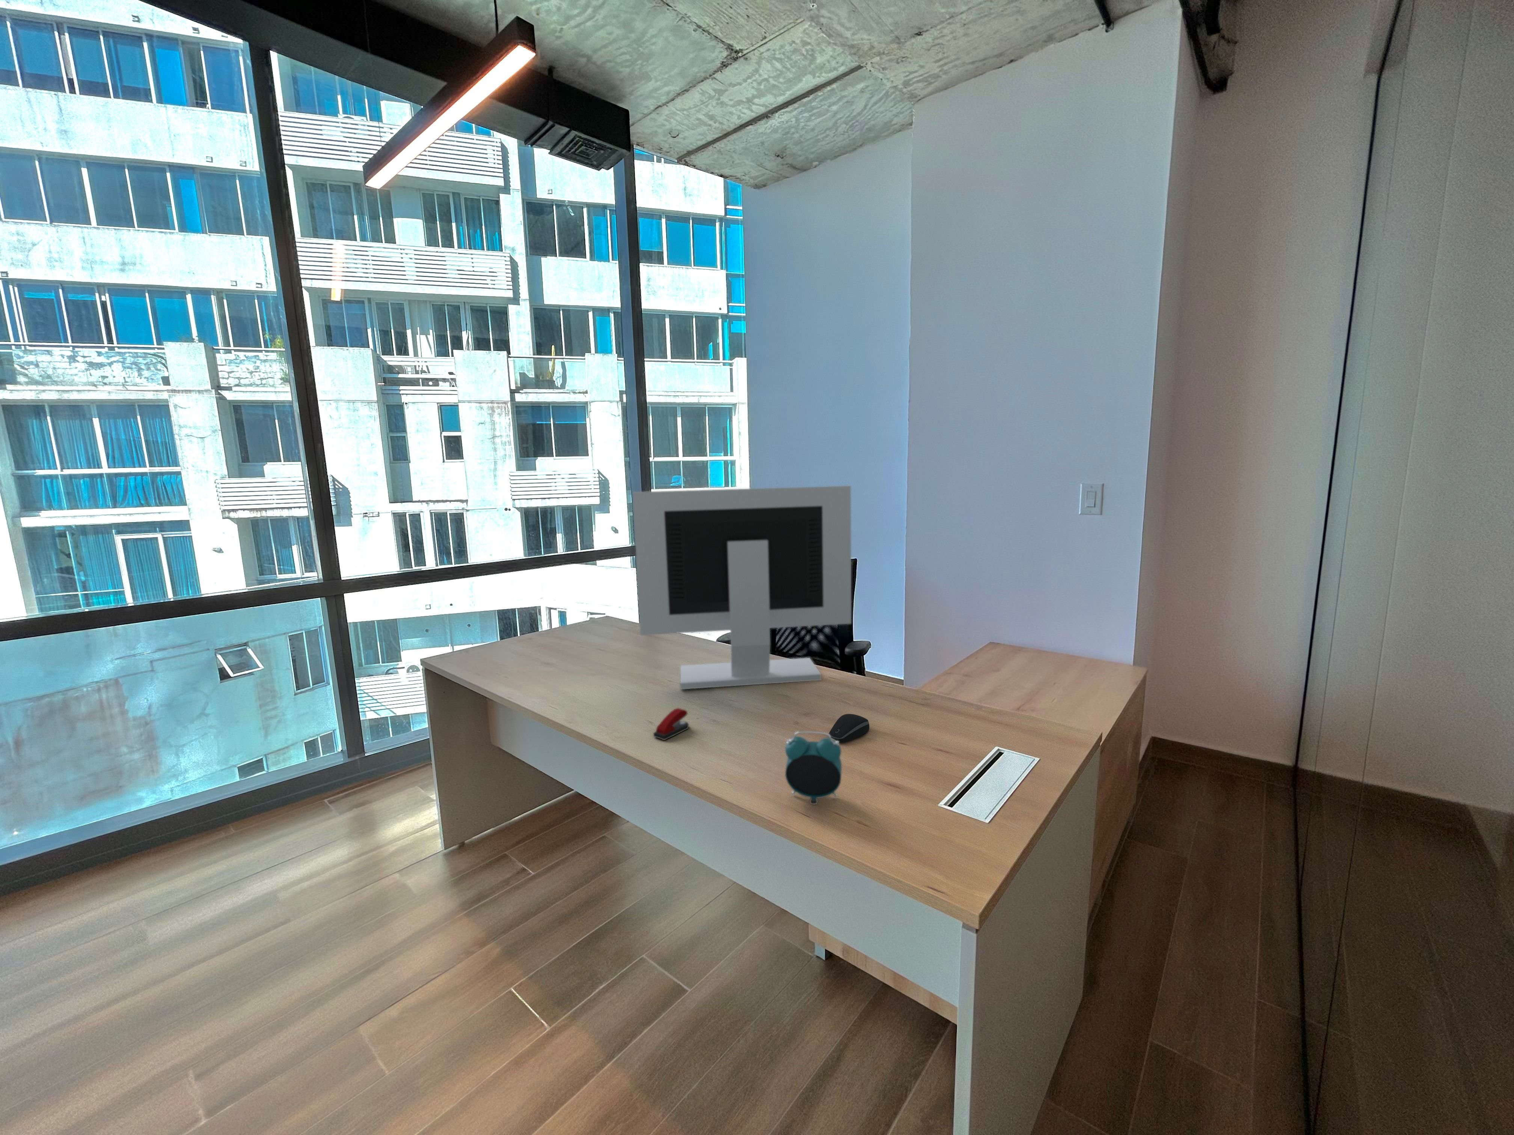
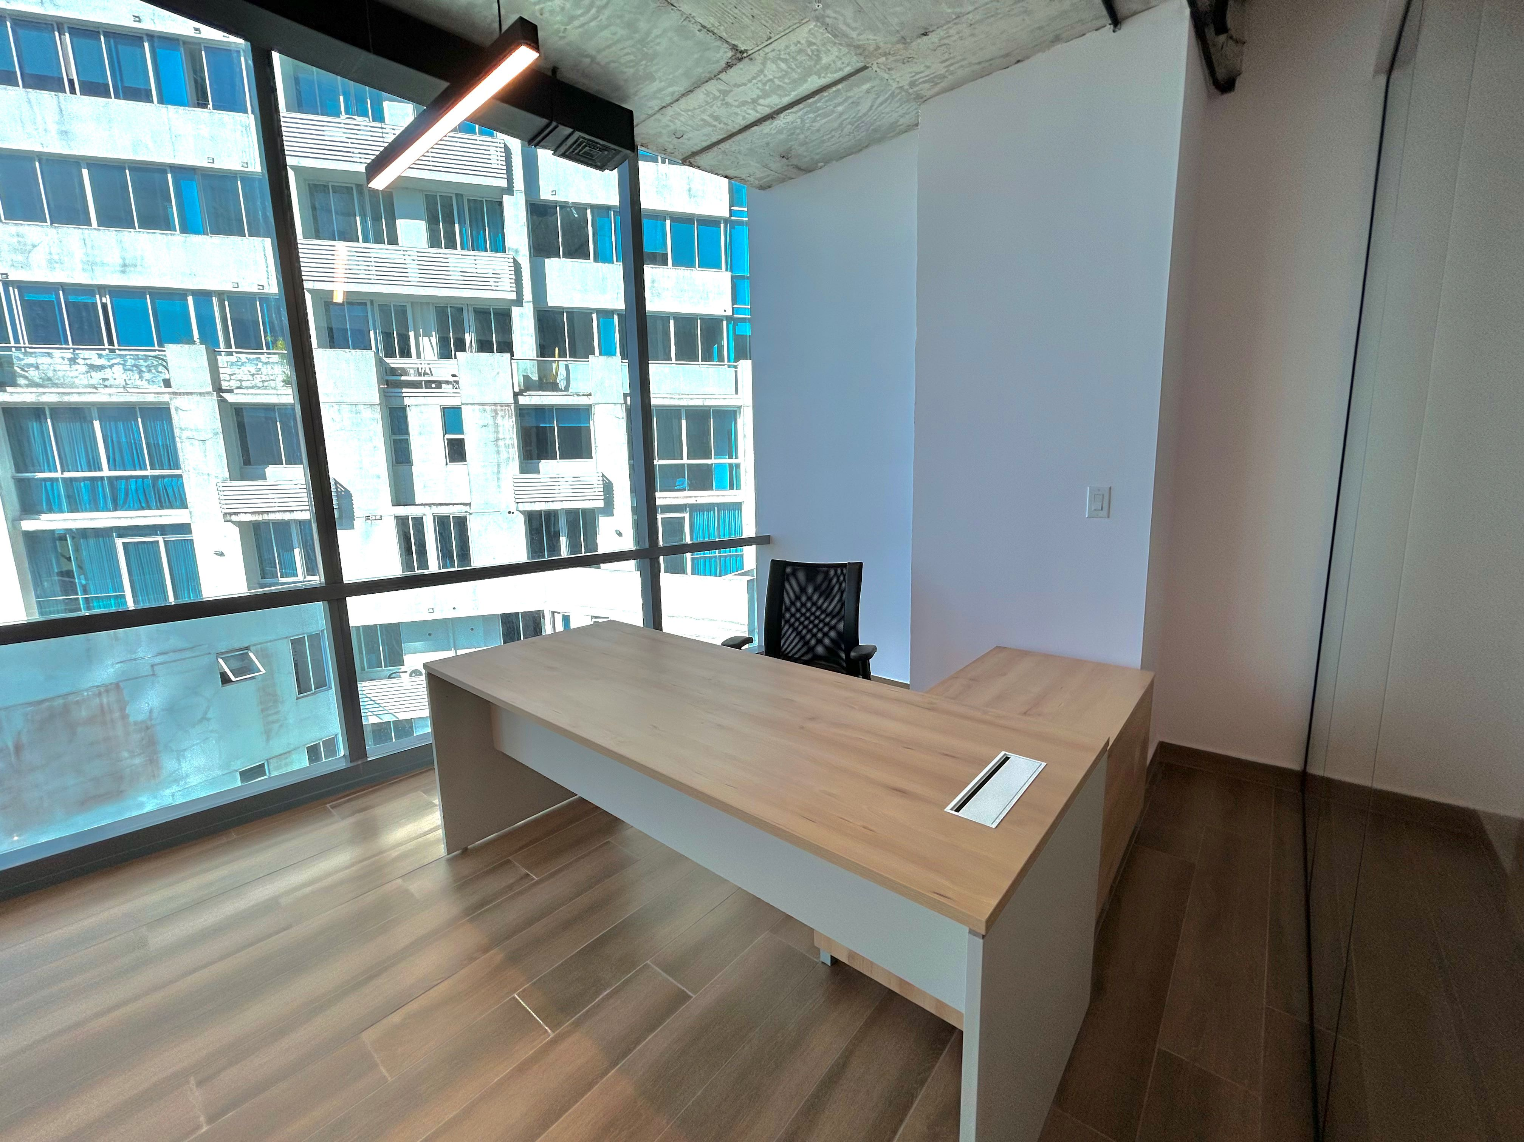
- stapler [653,707,689,740]
- alarm clock [784,731,843,805]
- computer mouse [829,713,869,743]
- computer monitor [632,485,851,690]
